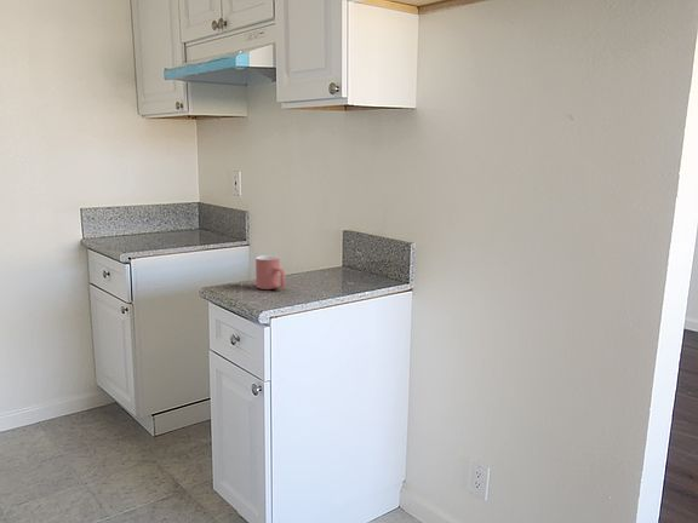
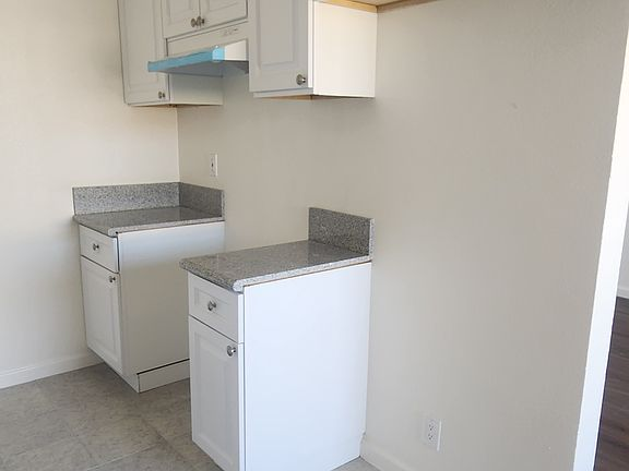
- mug [254,254,287,291]
